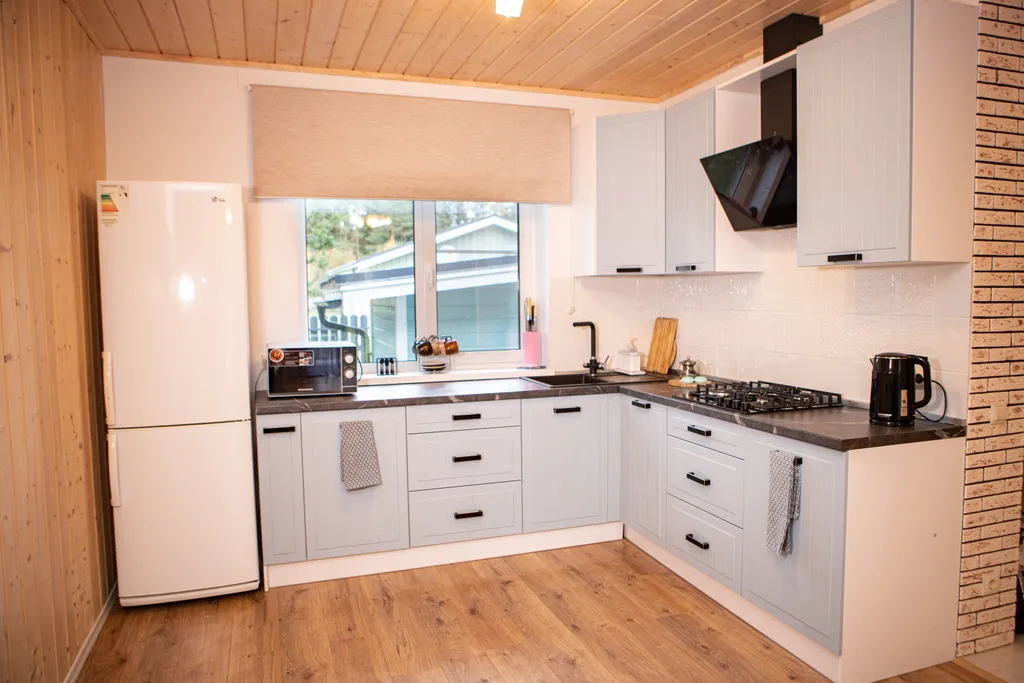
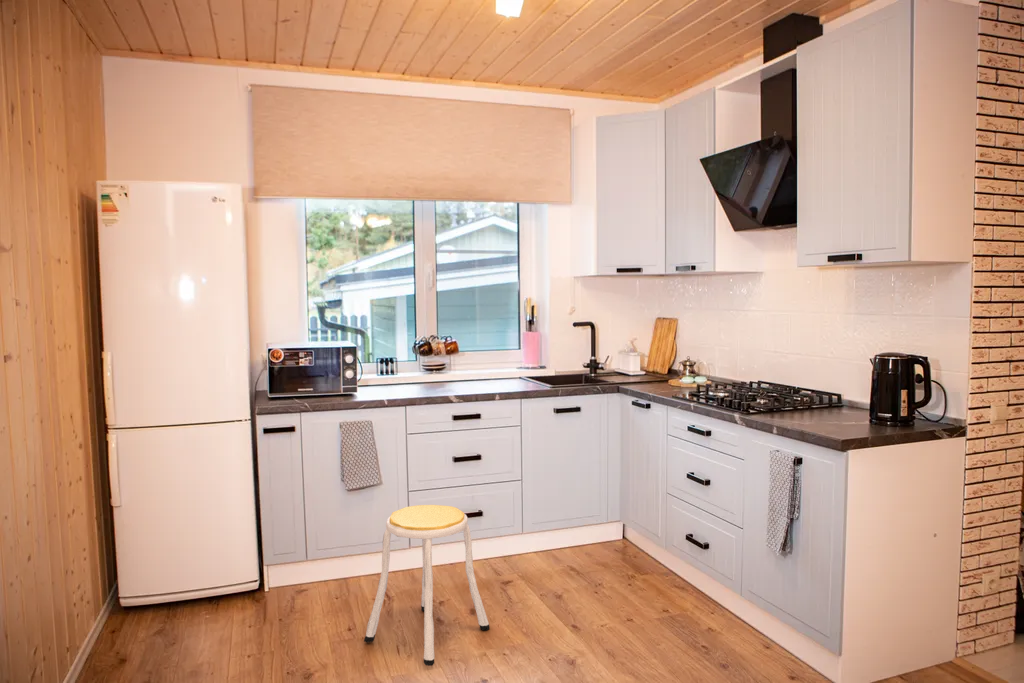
+ stool [363,504,491,667]
